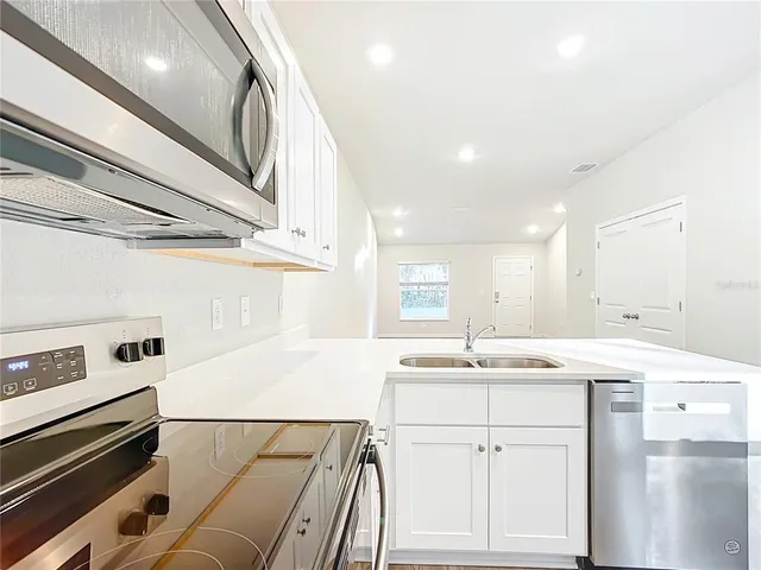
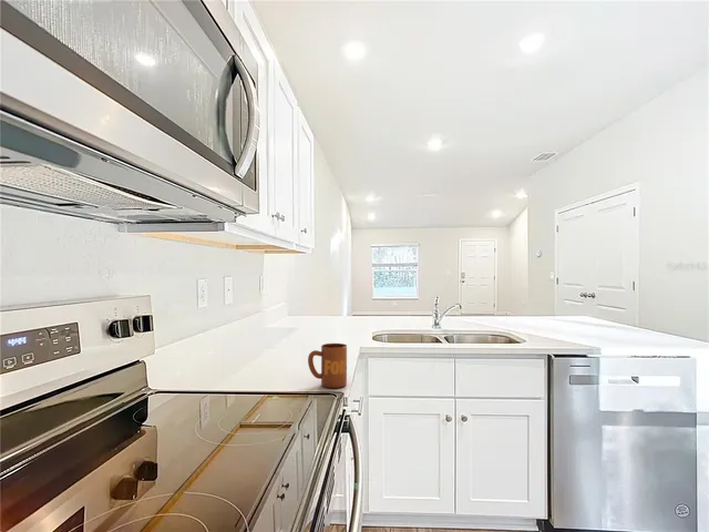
+ mug [307,342,348,389]
